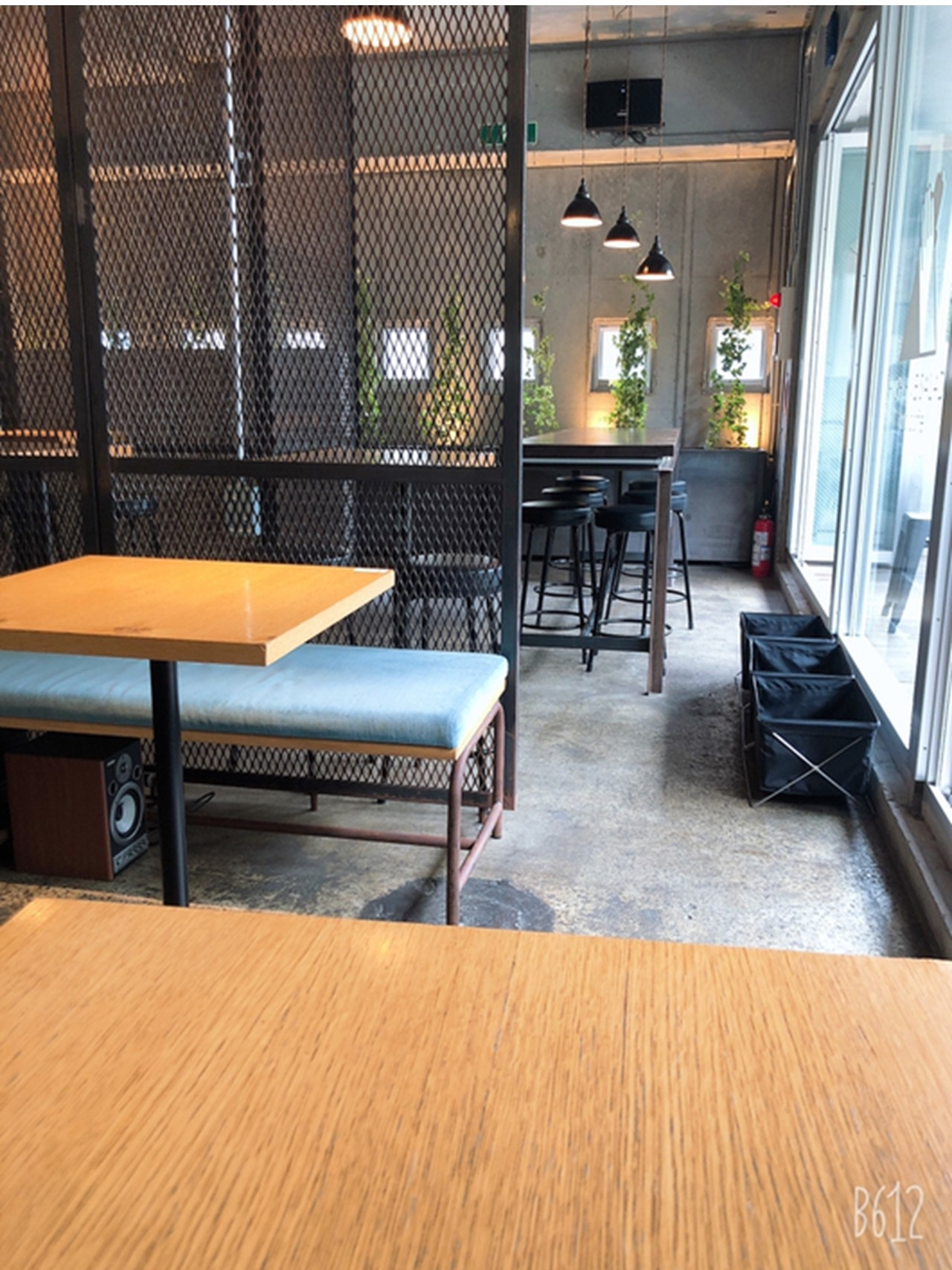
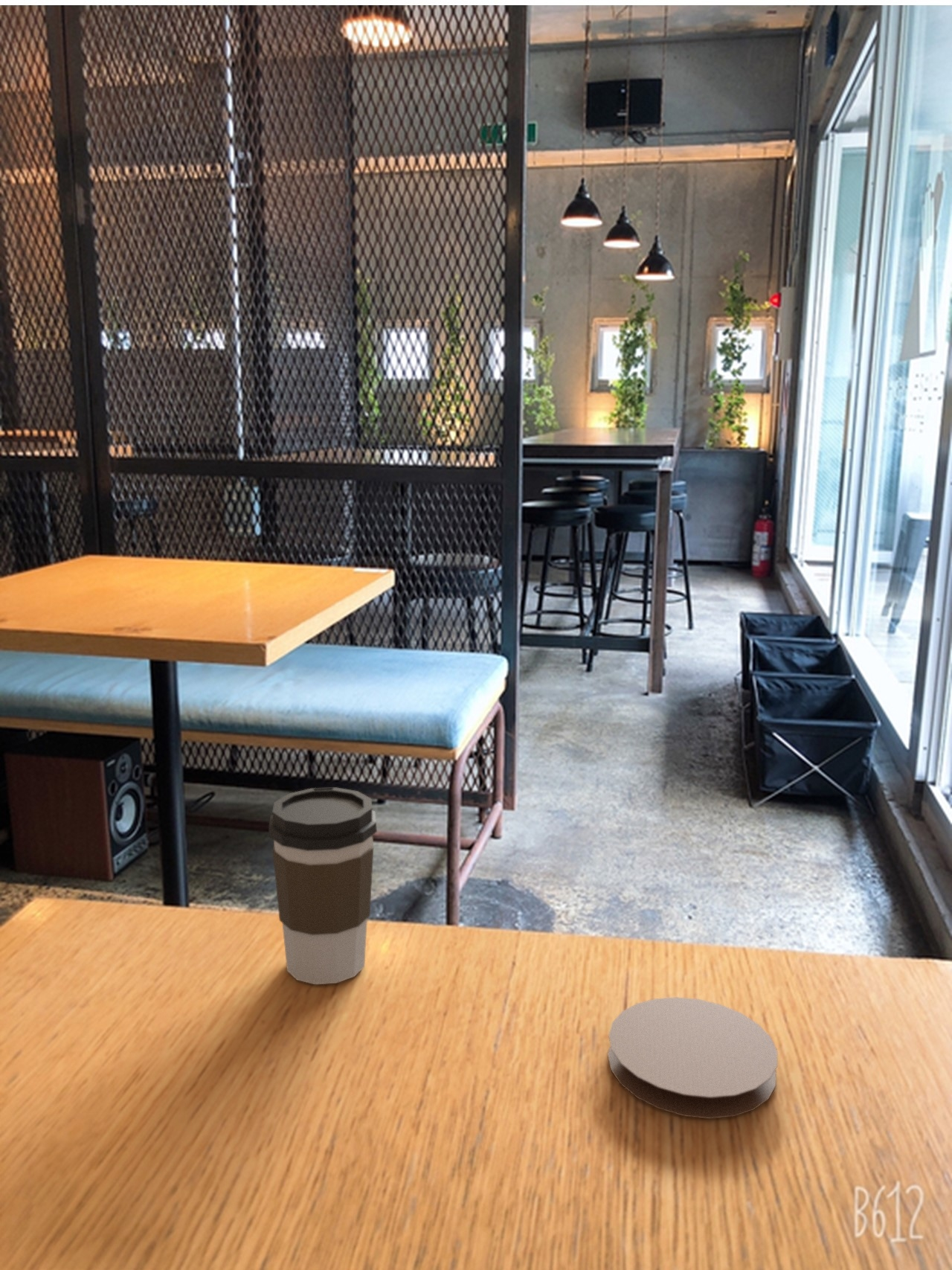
+ coaster [607,996,779,1120]
+ coffee cup [268,787,378,985]
